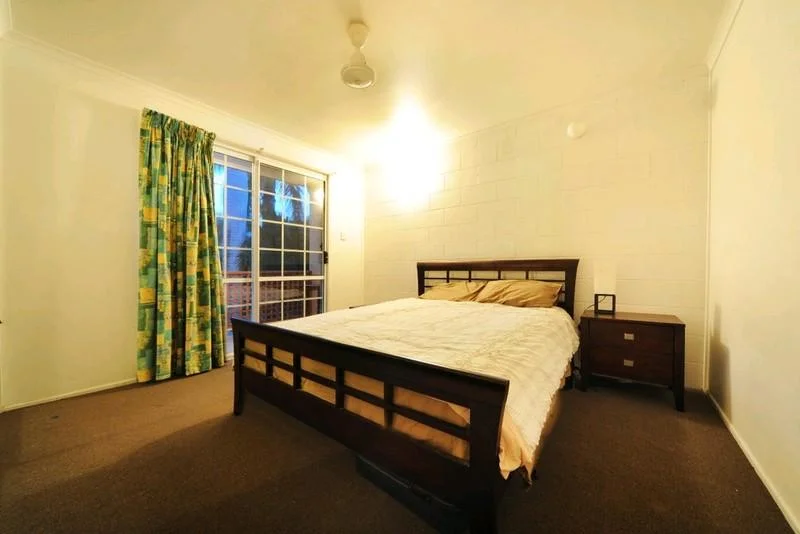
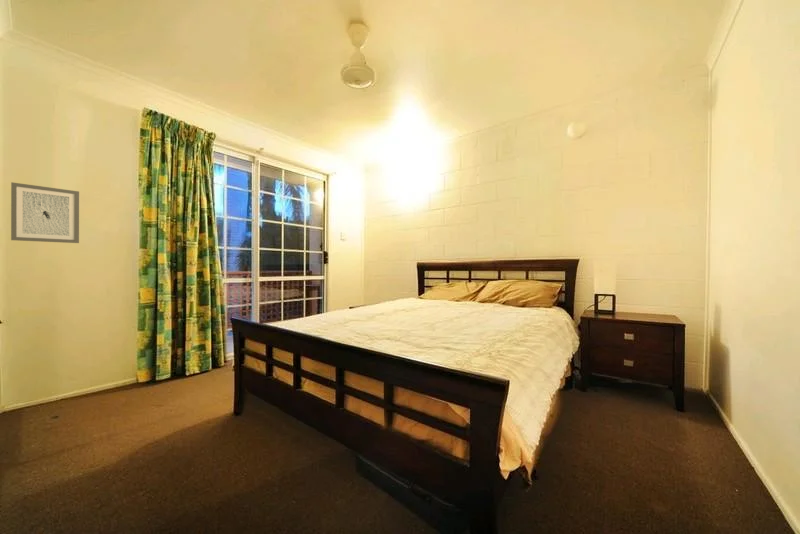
+ wall art [10,181,80,244]
